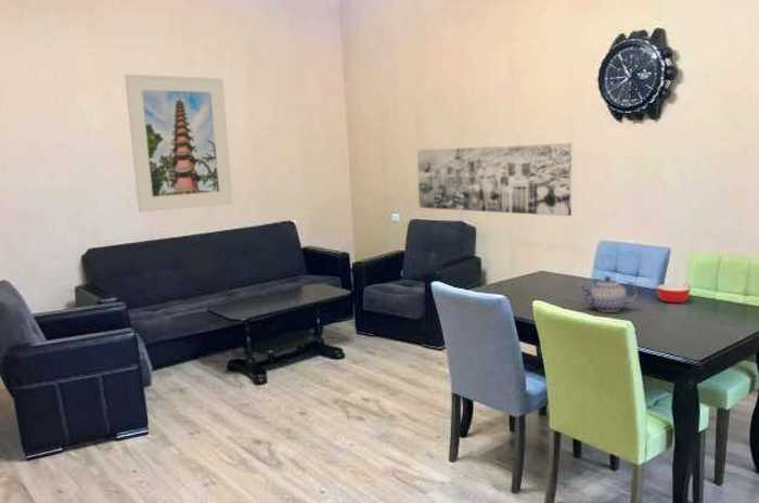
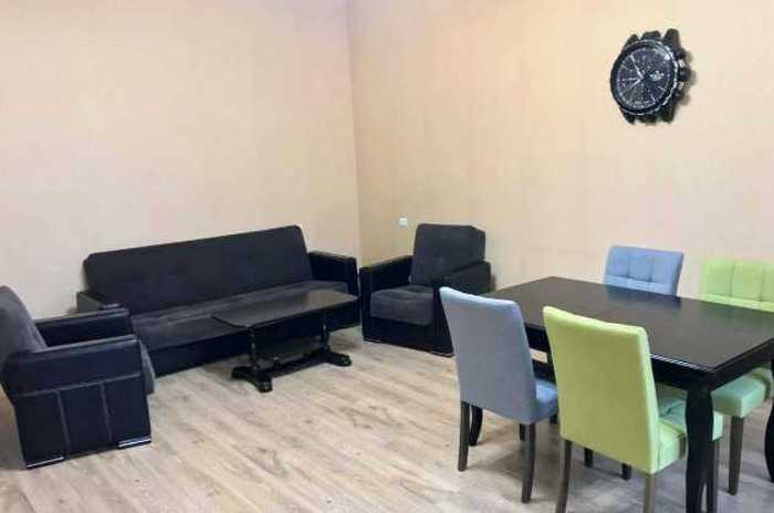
- teapot [578,275,639,313]
- bowl [656,283,692,304]
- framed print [124,73,233,214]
- wall art [416,142,573,217]
